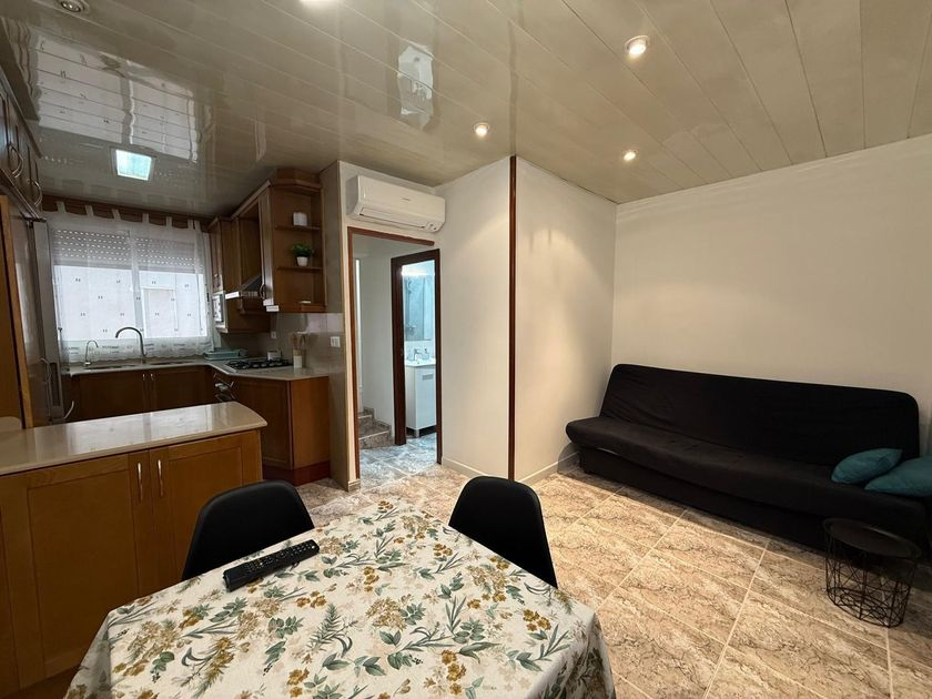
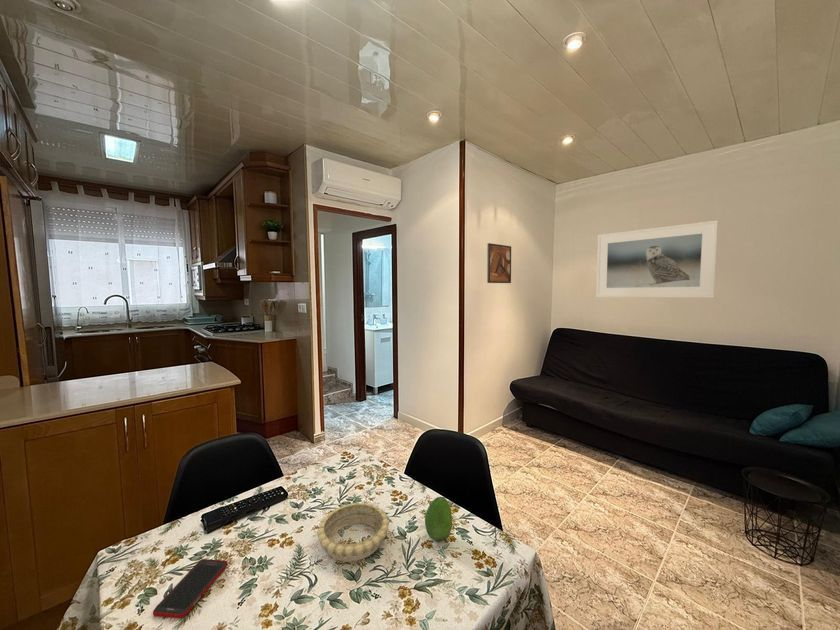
+ fruit [424,496,453,542]
+ decorative bowl [316,502,390,563]
+ cell phone [152,558,229,619]
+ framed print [595,219,719,299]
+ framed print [486,242,512,284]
